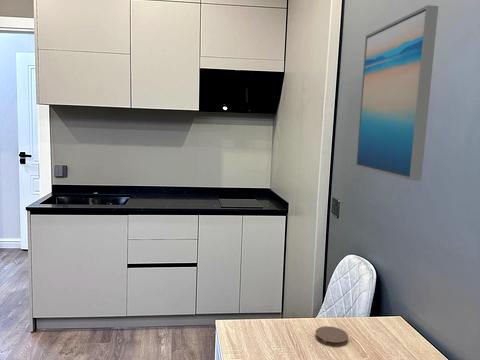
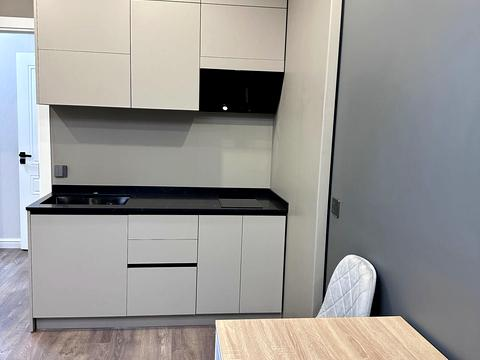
- coaster [315,325,349,348]
- wall art [355,4,439,181]
